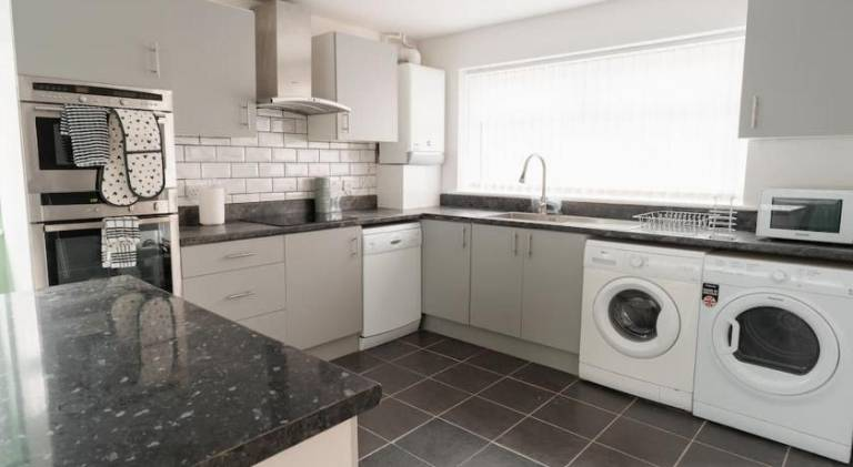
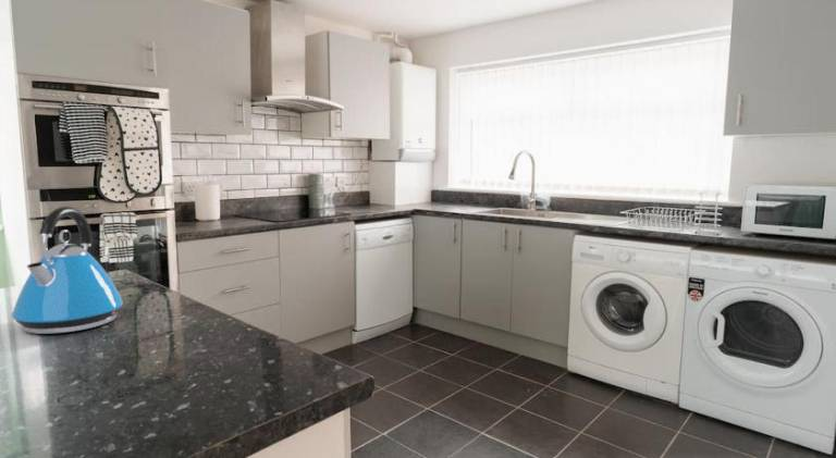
+ kettle [11,206,124,335]
